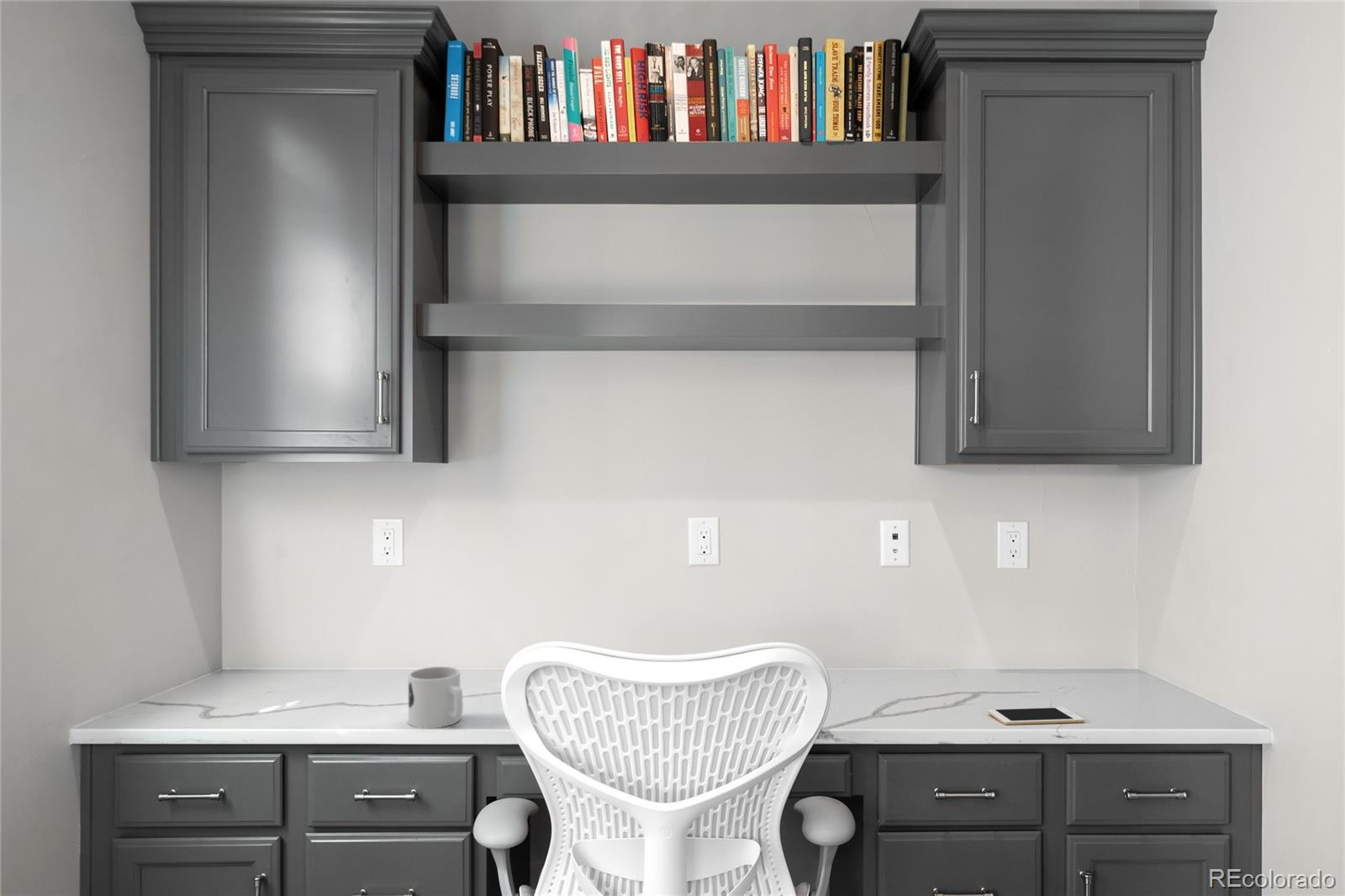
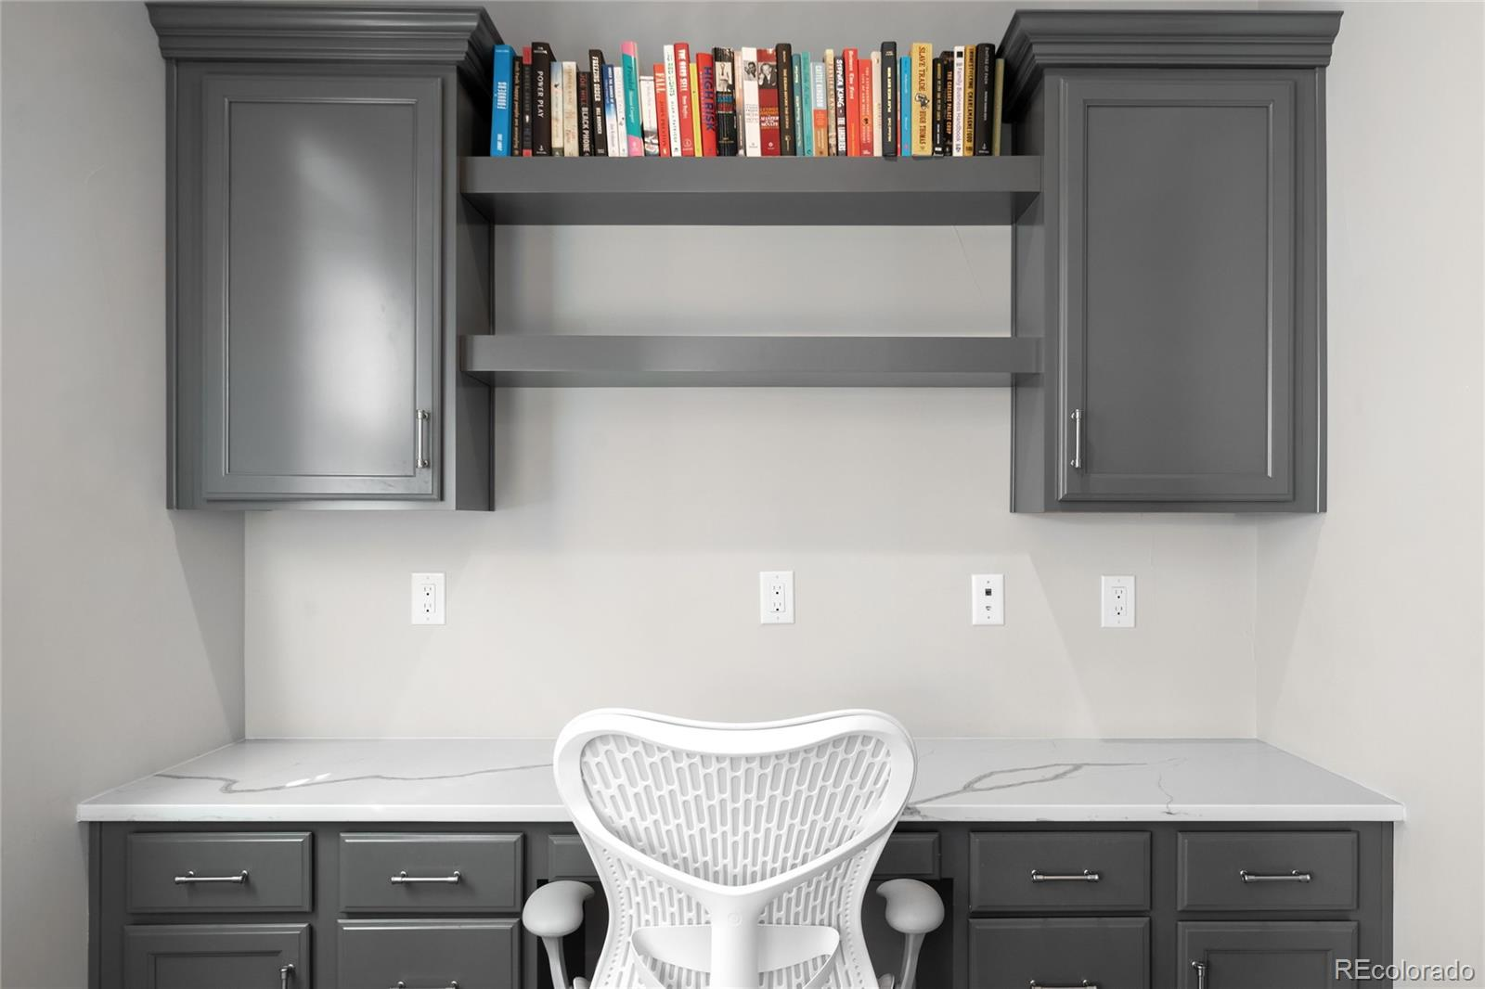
- cell phone [987,706,1085,725]
- mug [408,666,463,730]
